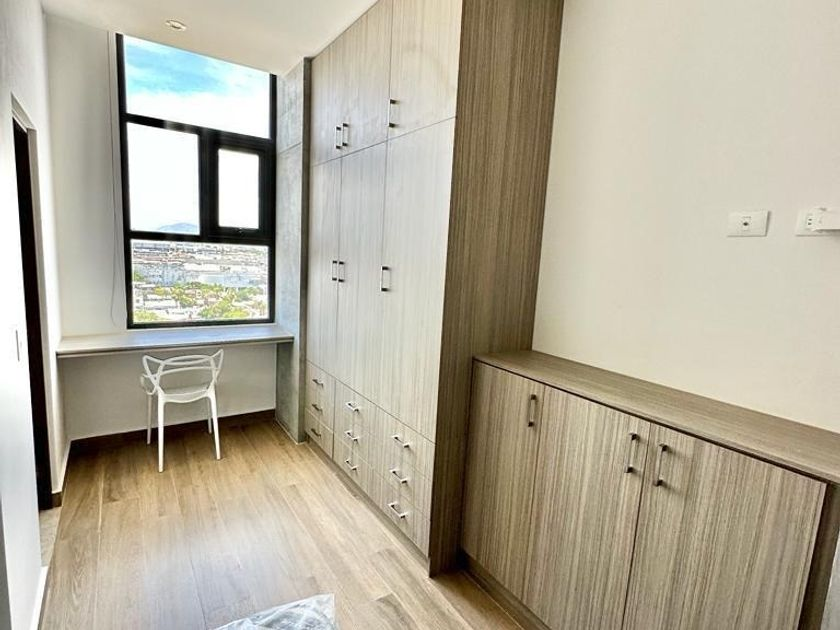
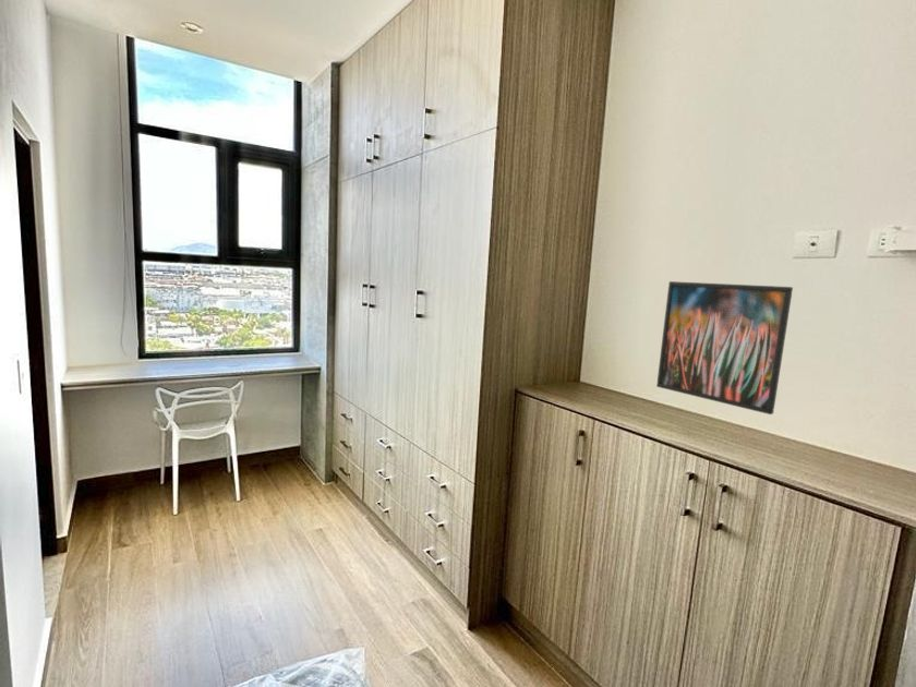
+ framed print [655,280,794,415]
